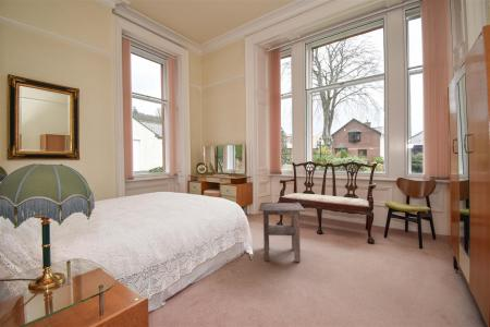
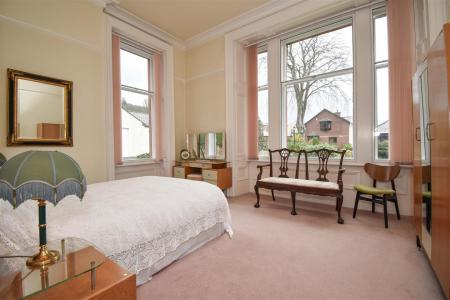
- side table [257,202,306,263]
